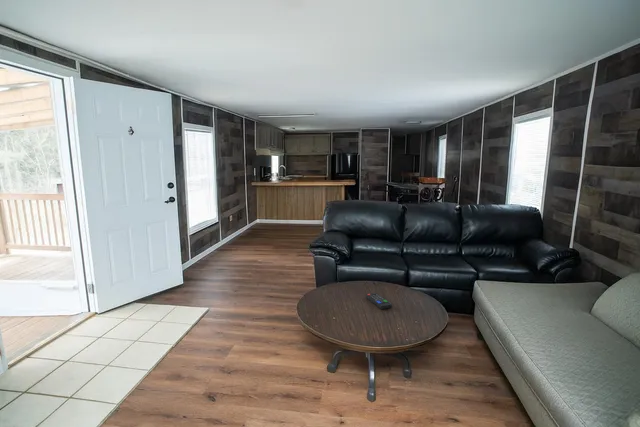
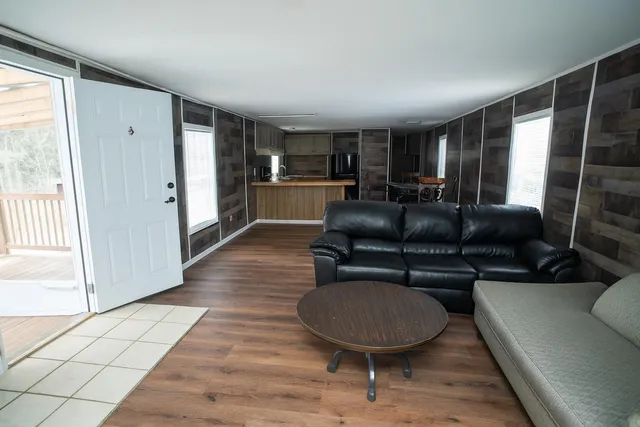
- remote control [365,292,393,310]
